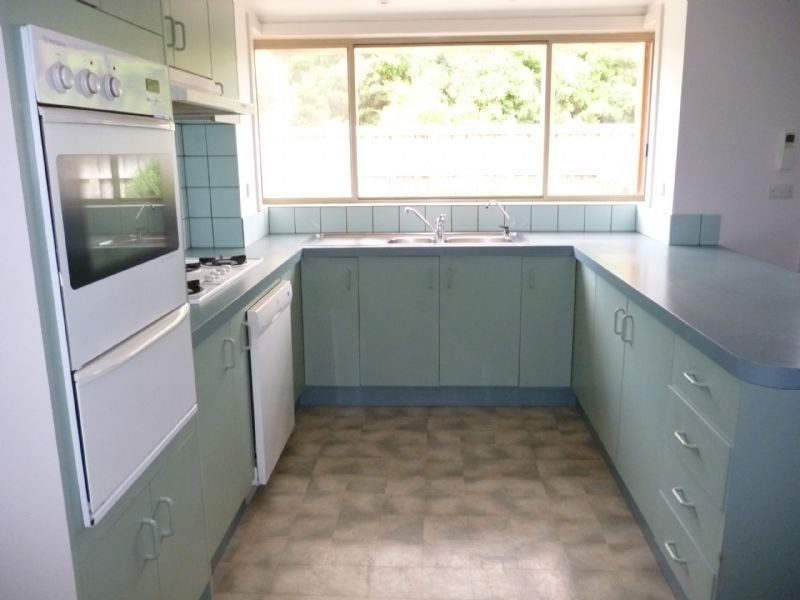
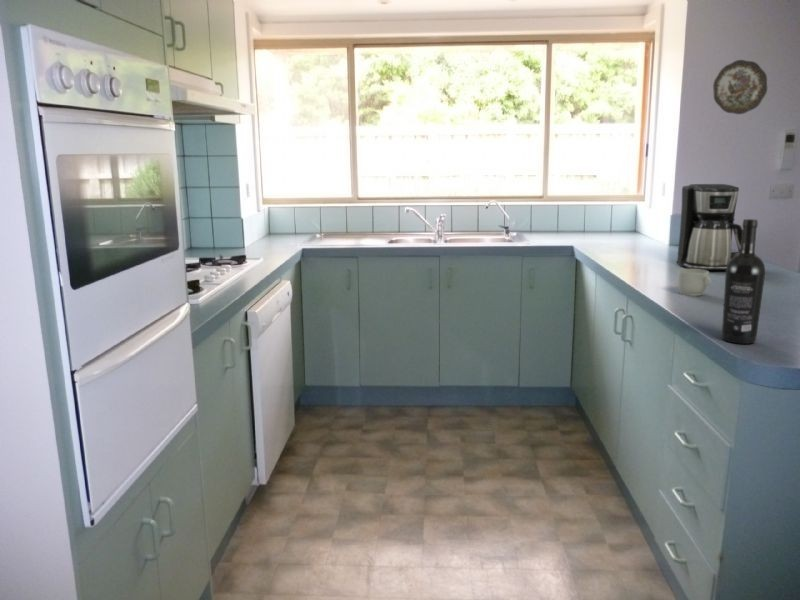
+ coffee maker [676,183,743,271]
+ wine bottle [721,218,766,345]
+ decorative plate [712,59,768,115]
+ mug [676,268,712,297]
